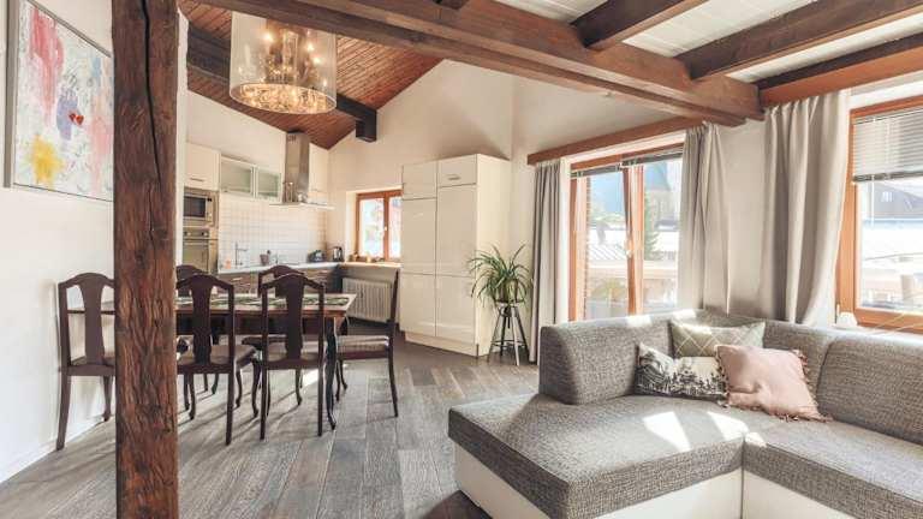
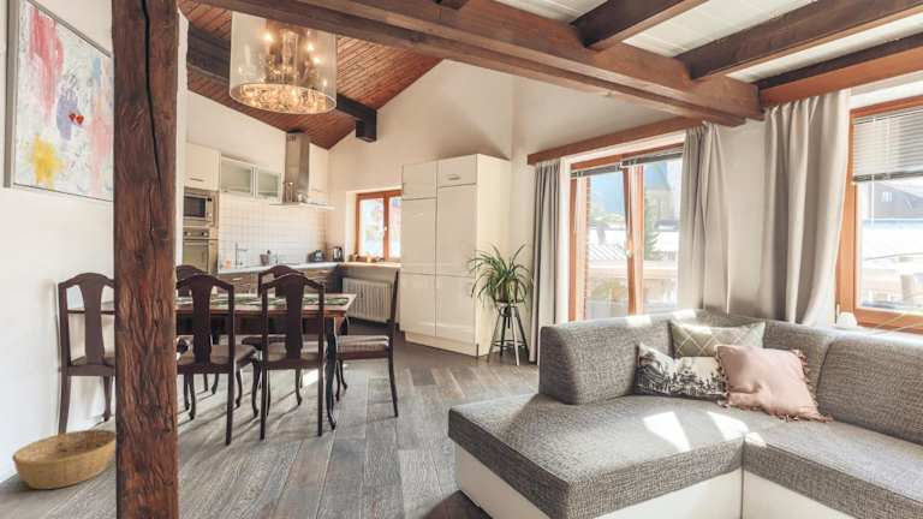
+ basket [11,428,117,490]
